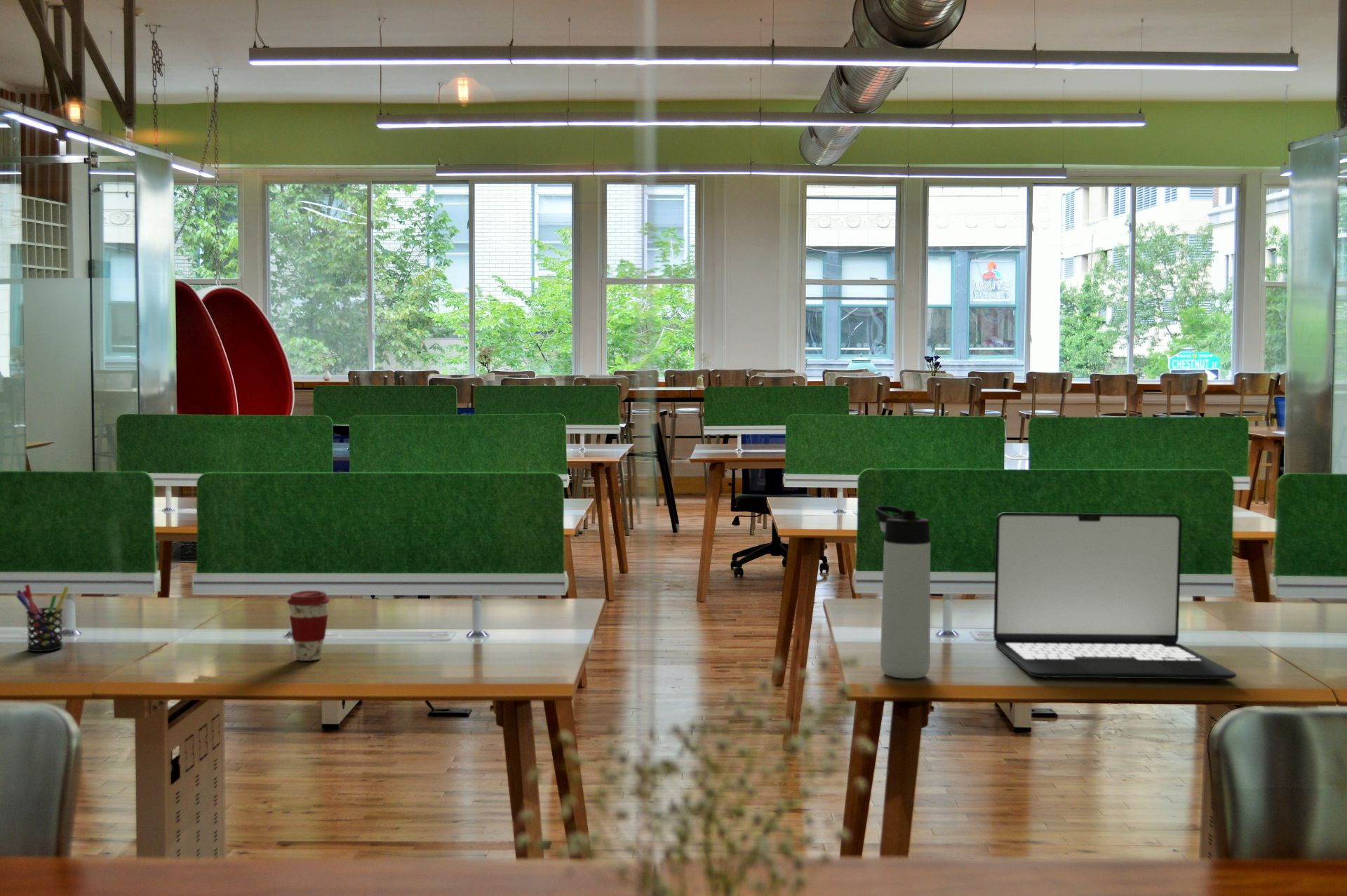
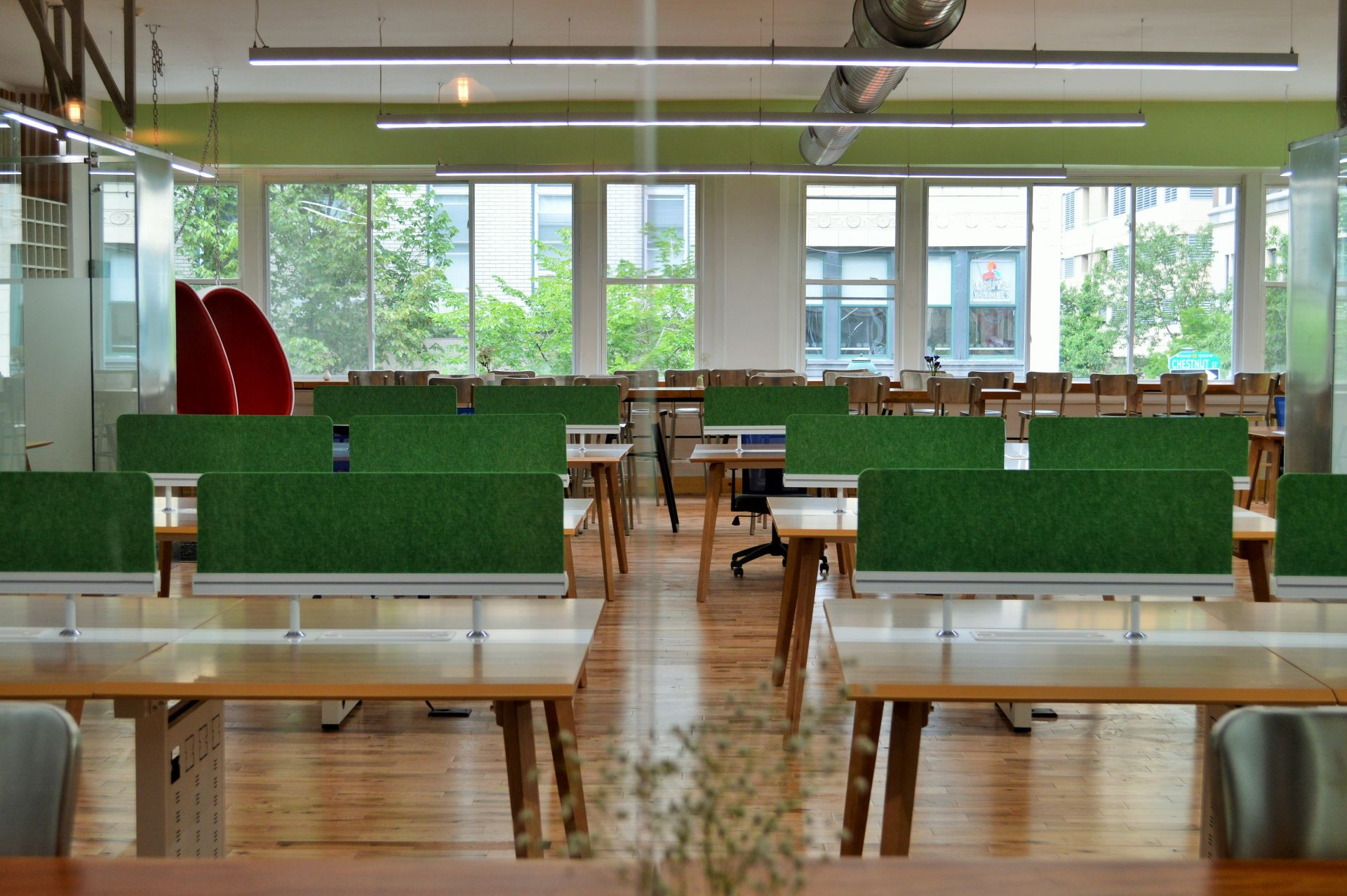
- thermos bottle [874,505,931,679]
- coffee cup [286,590,330,662]
- laptop [993,512,1237,680]
- pen holder [15,584,70,653]
